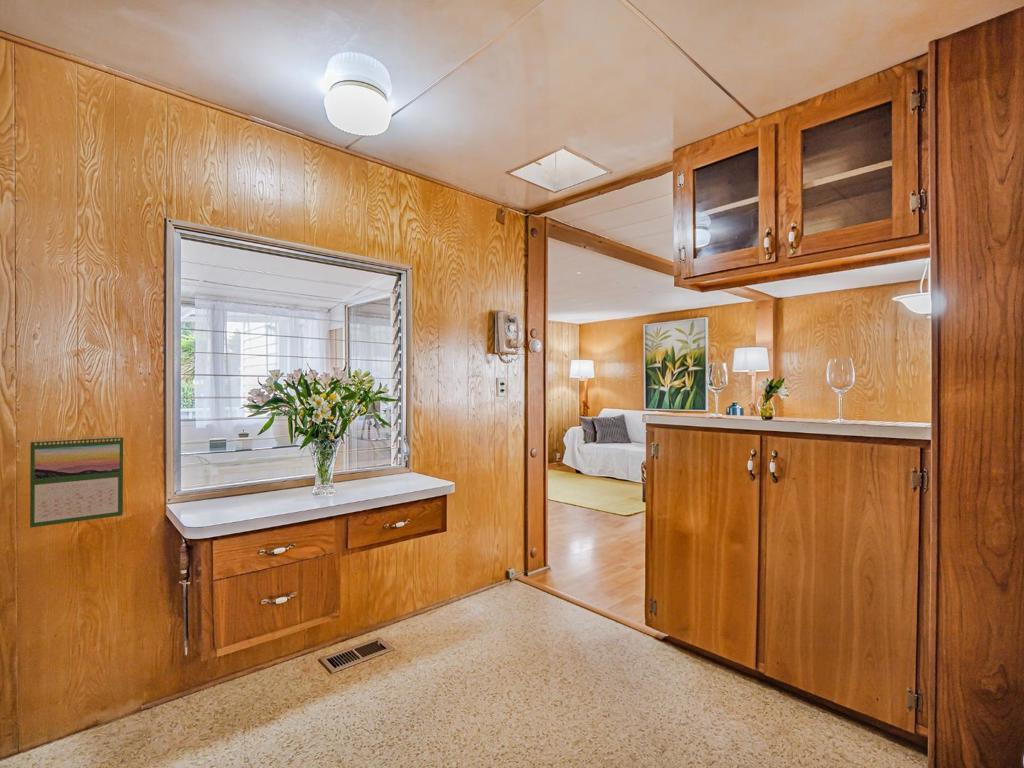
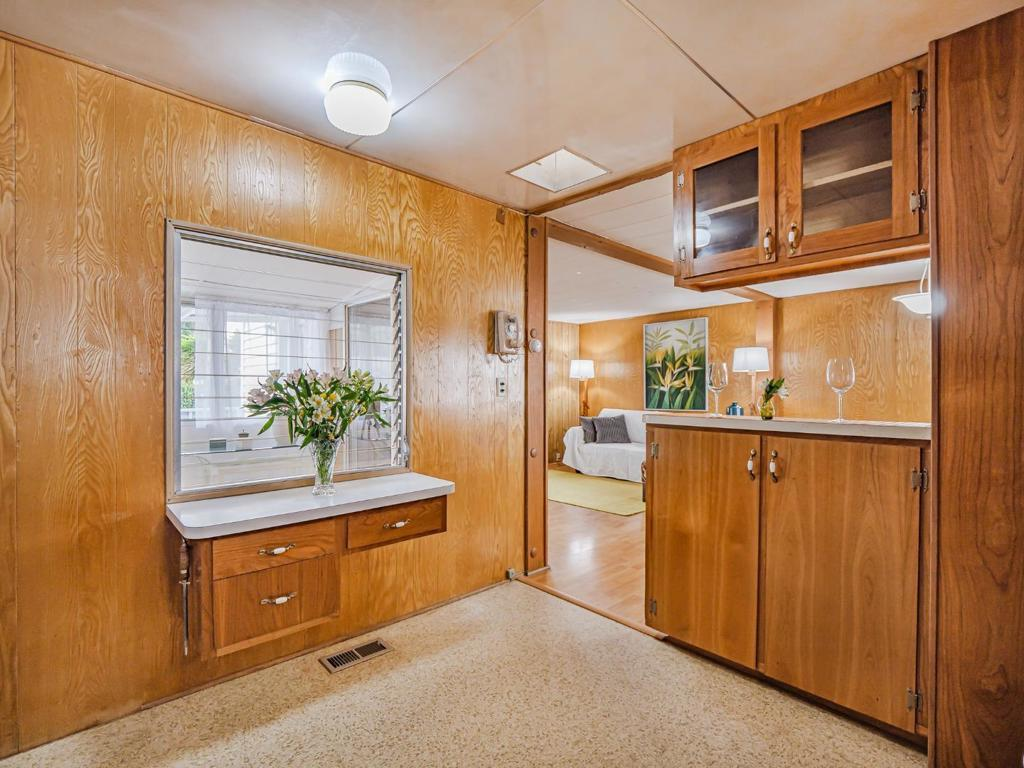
- calendar [29,434,124,529]
